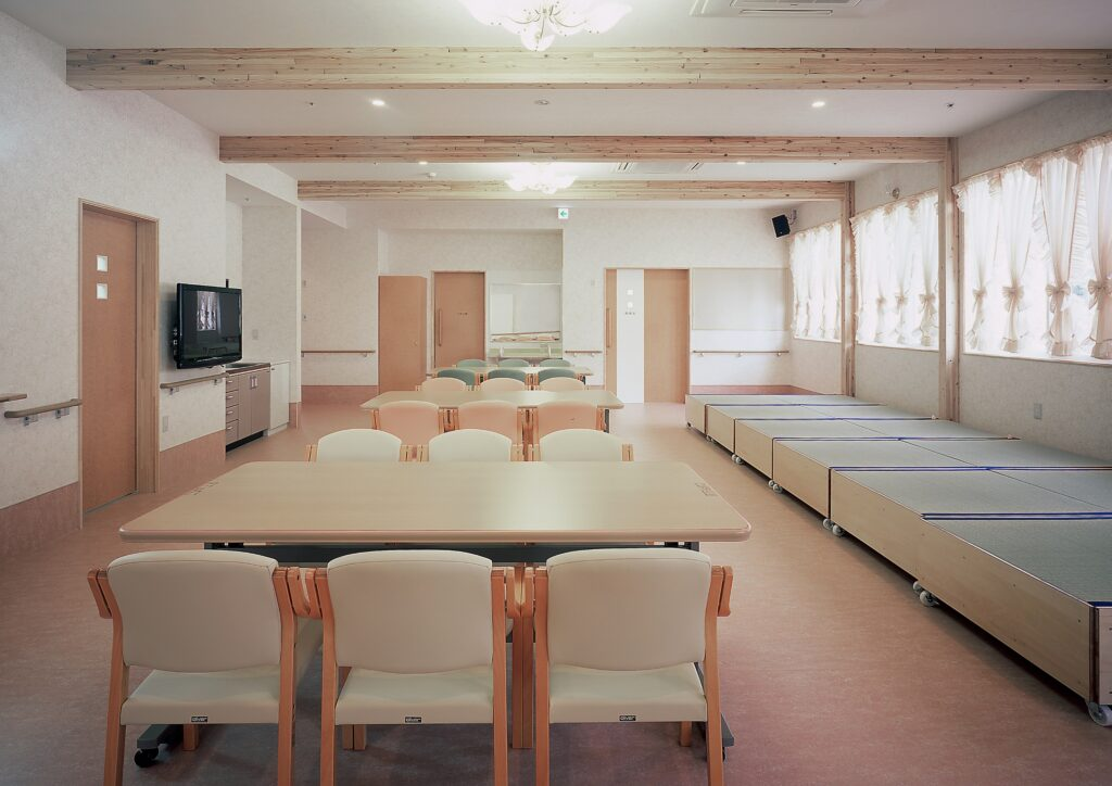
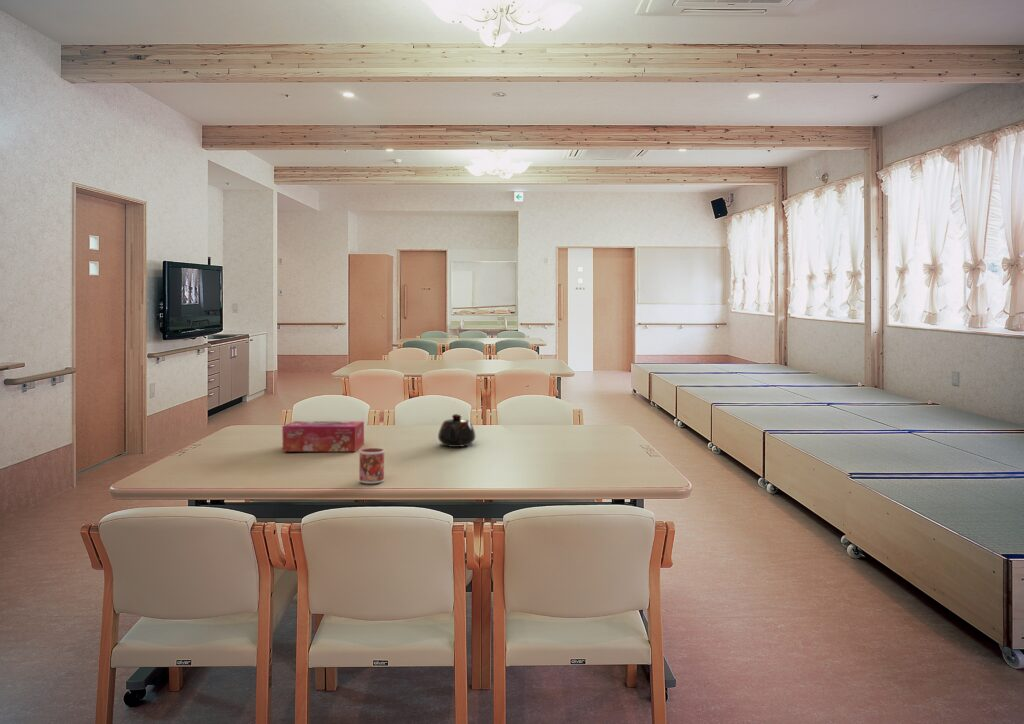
+ mug [358,447,385,484]
+ tissue box [281,420,365,452]
+ teapot [437,413,477,448]
